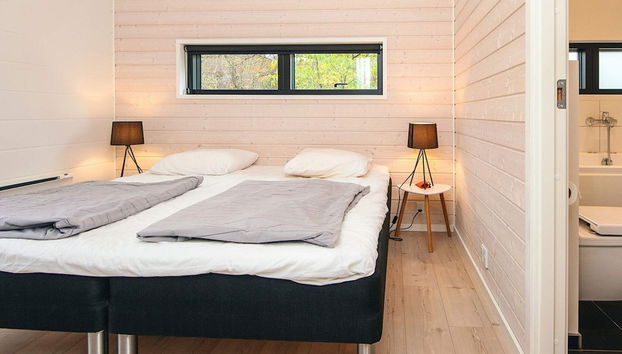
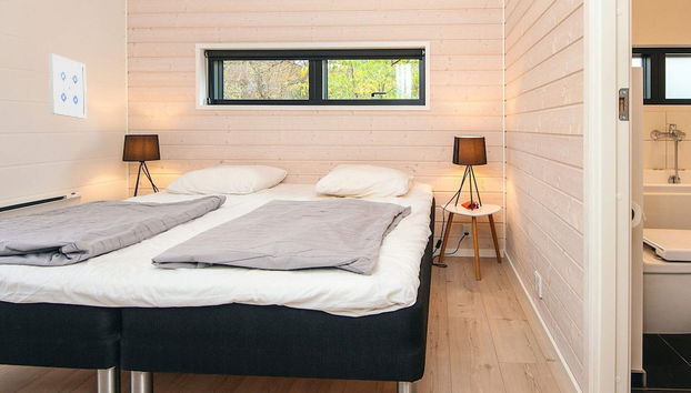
+ wall art [48,53,88,120]
